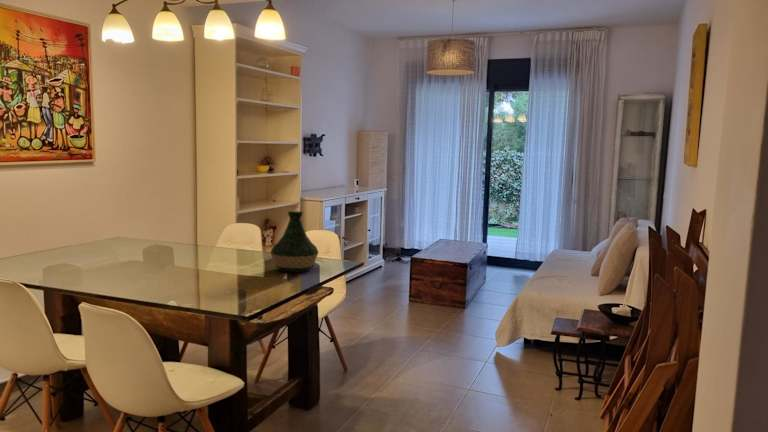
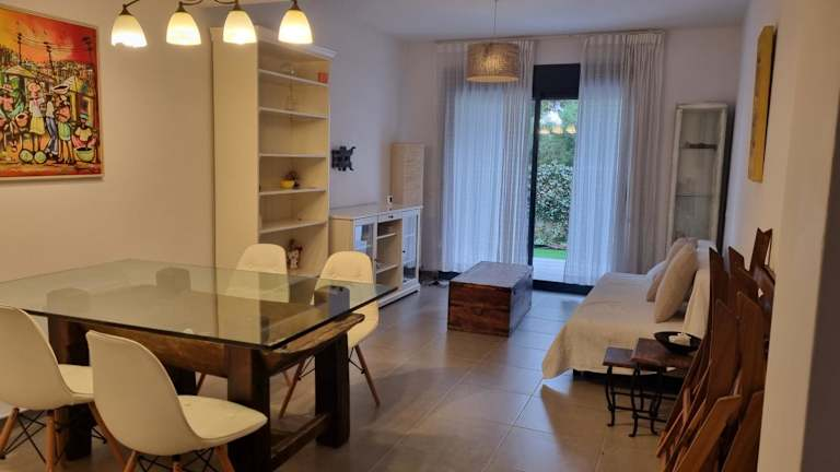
- vase [269,210,319,273]
